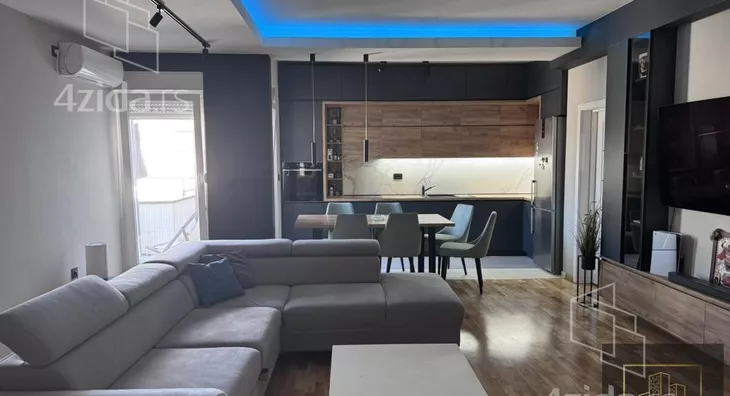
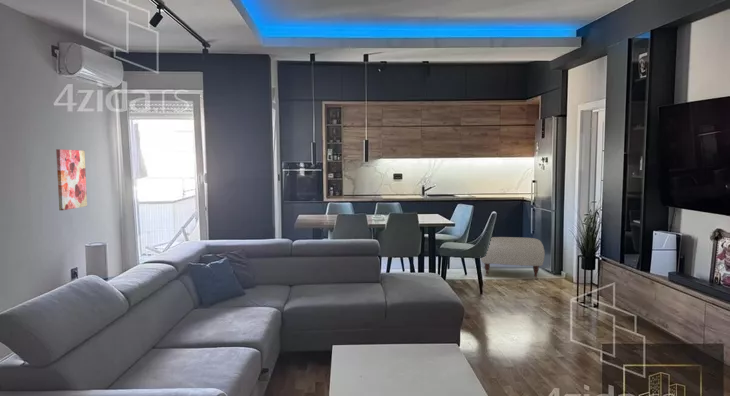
+ wall art [55,148,88,211]
+ ottoman [480,236,546,280]
